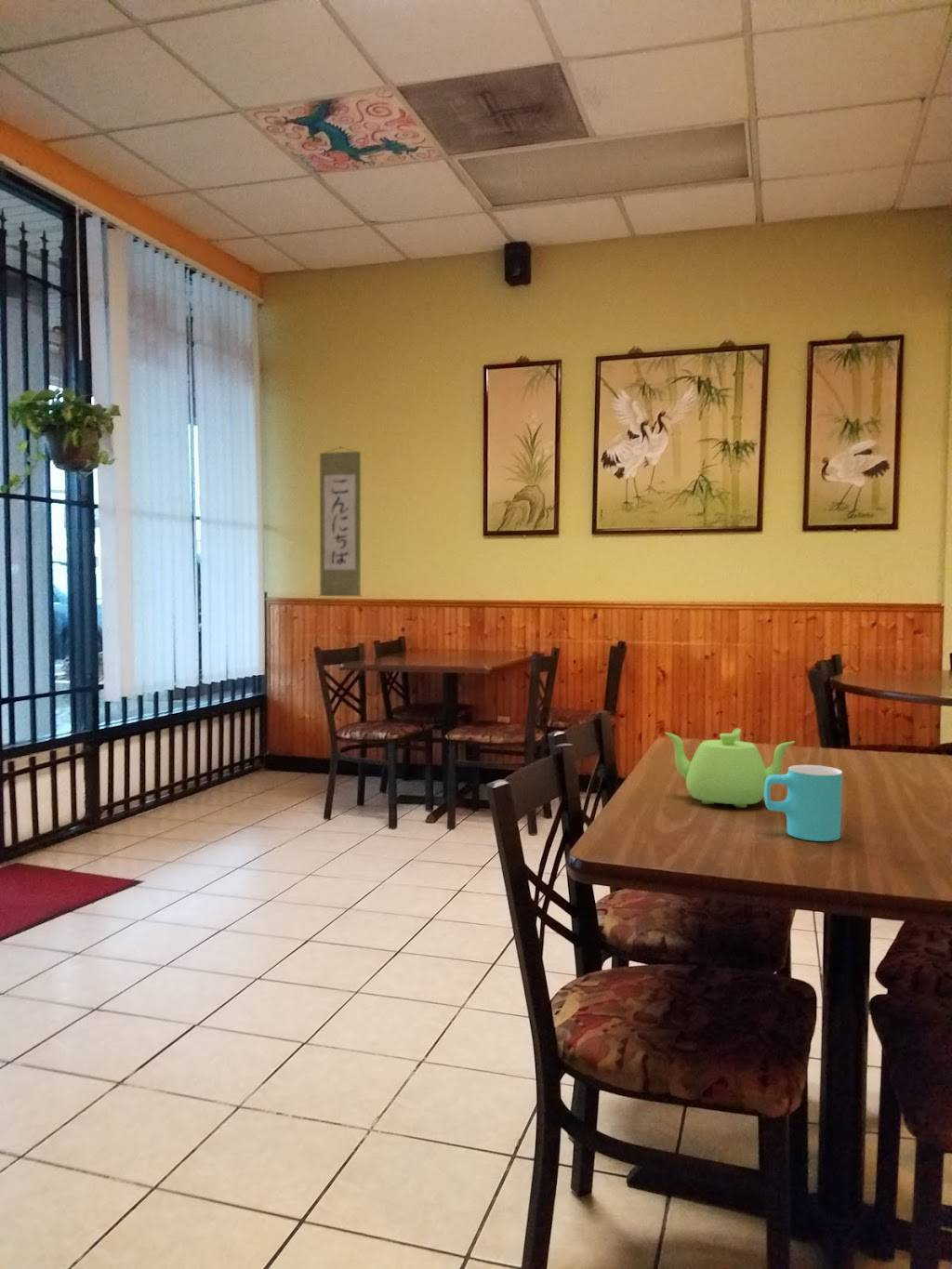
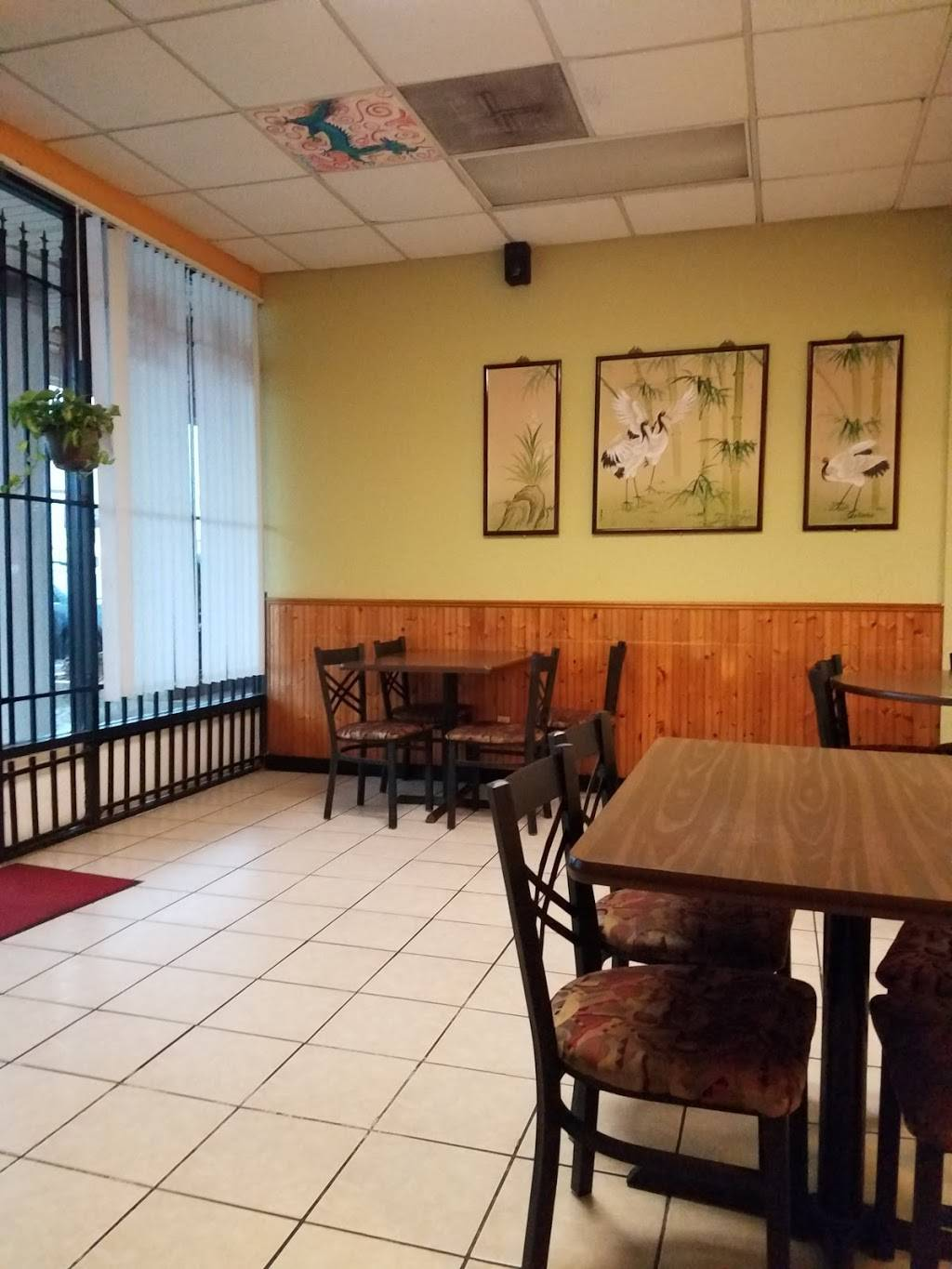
- cup [763,764,843,842]
- teapot [664,727,796,809]
- wall scroll [318,445,363,597]
